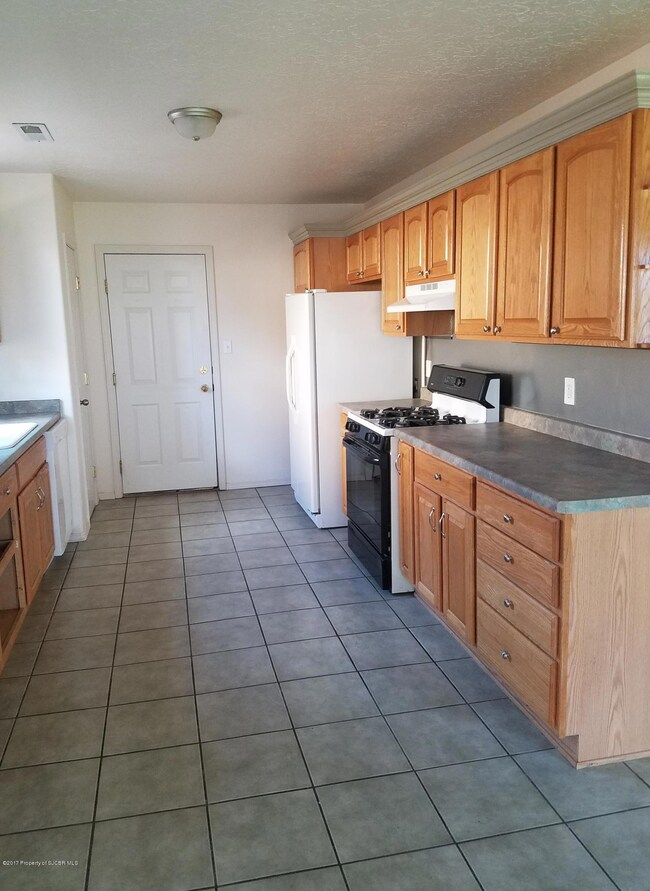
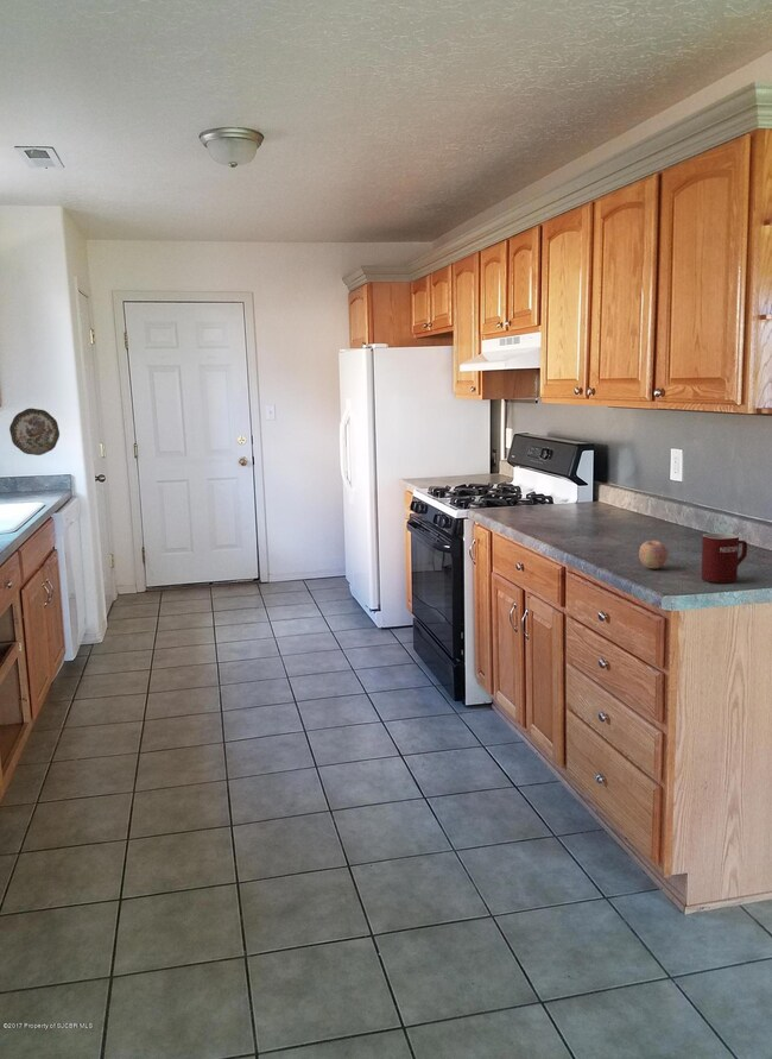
+ fruit [638,540,669,569]
+ decorative plate [8,408,61,456]
+ mug [701,532,748,584]
